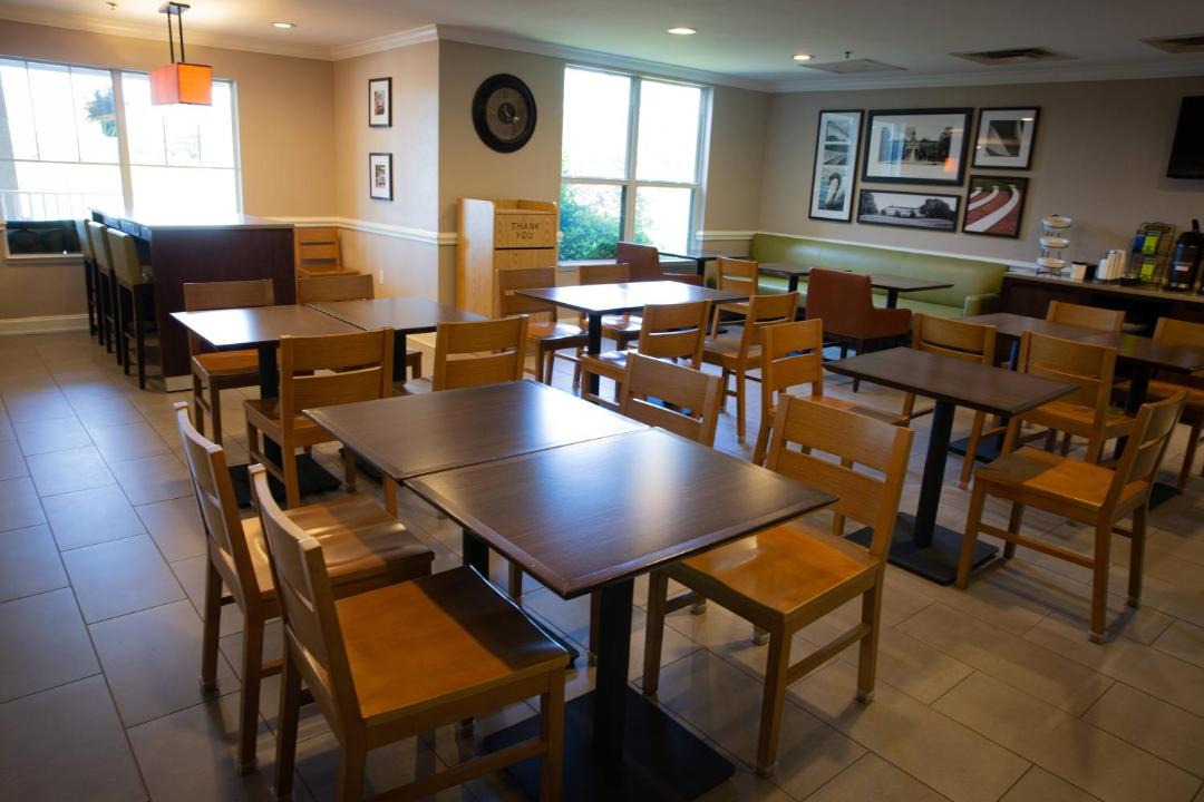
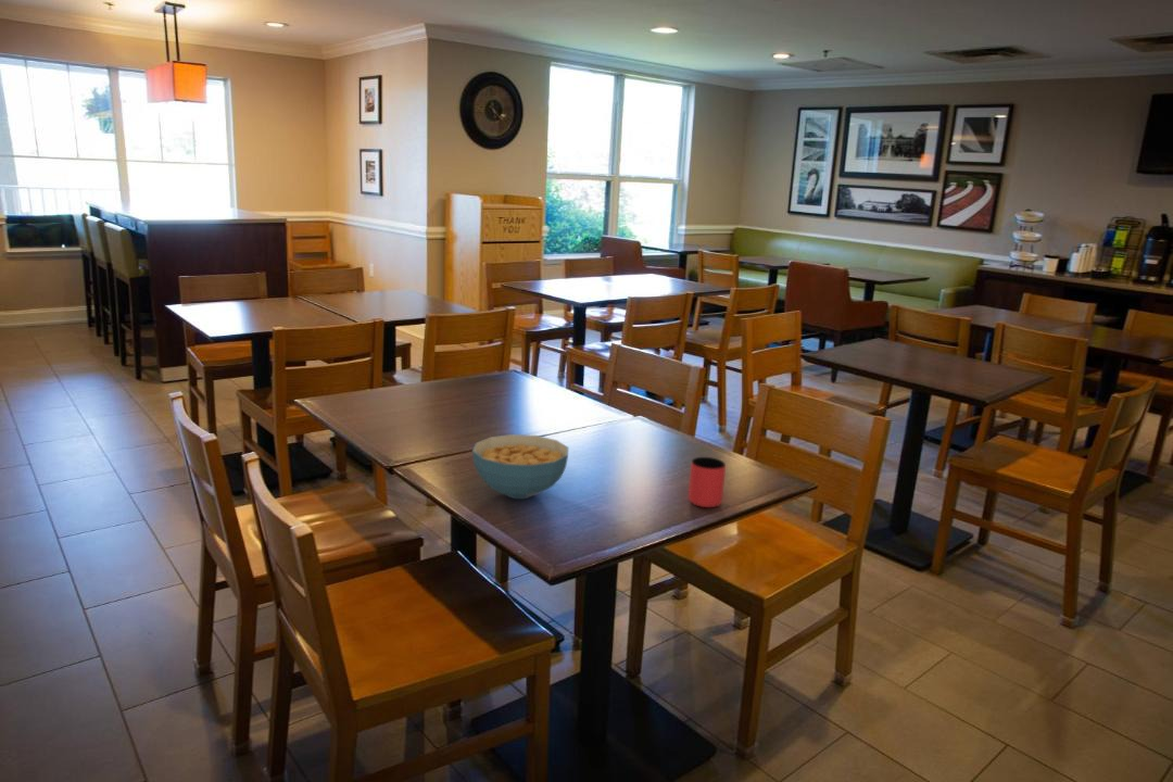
+ cereal bowl [471,433,569,500]
+ cup [688,456,727,508]
